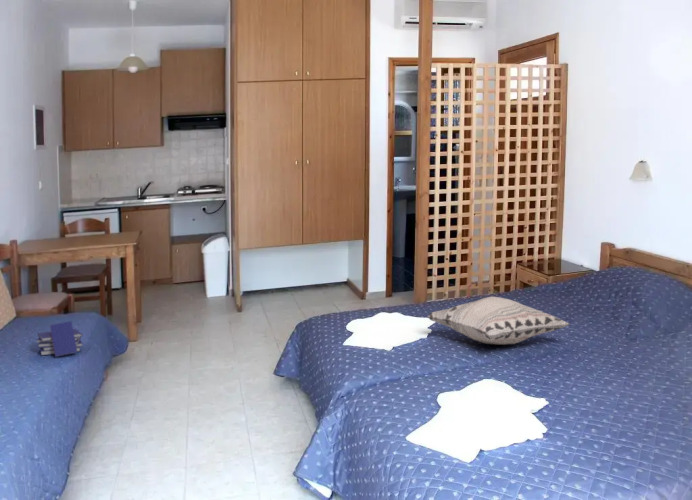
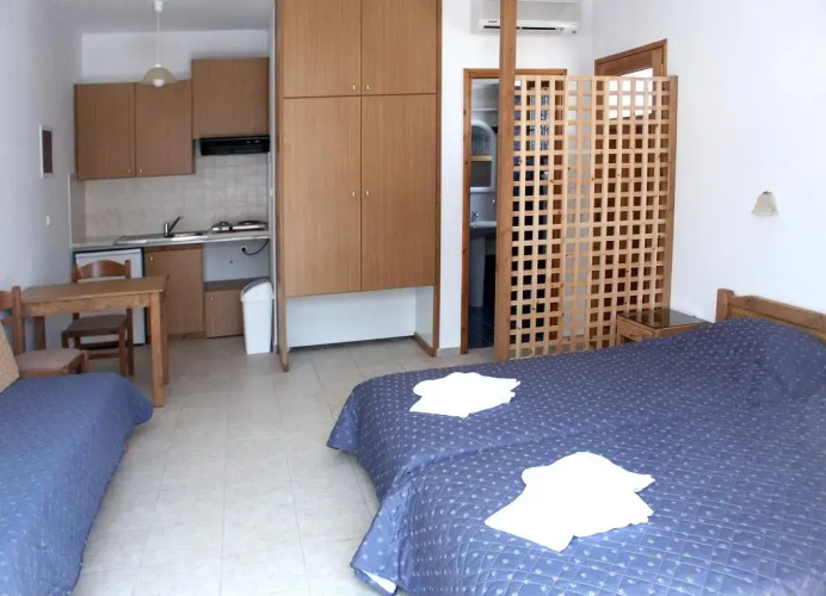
- decorative pillow [426,295,572,346]
- book [35,320,84,358]
